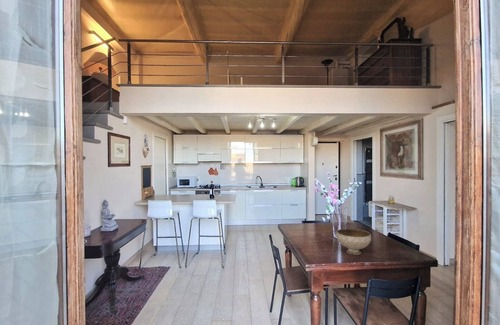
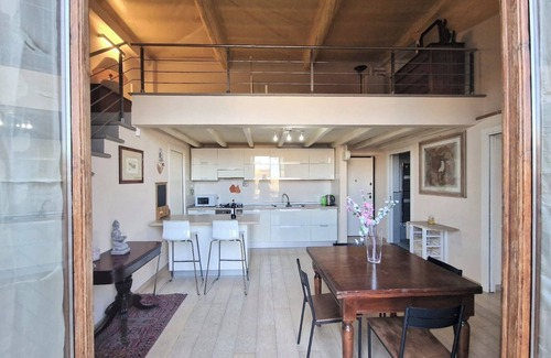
- bowl [336,228,372,256]
